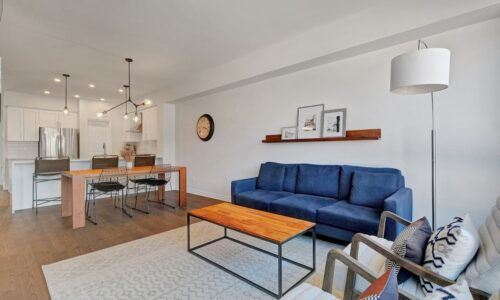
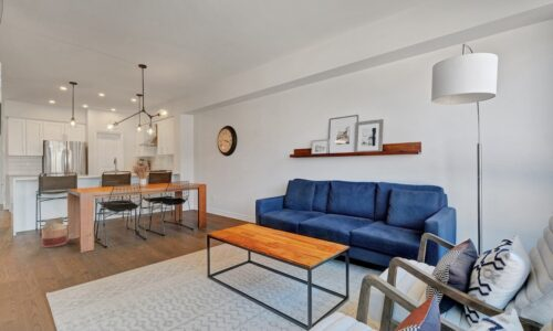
+ basket [41,216,67,248]
